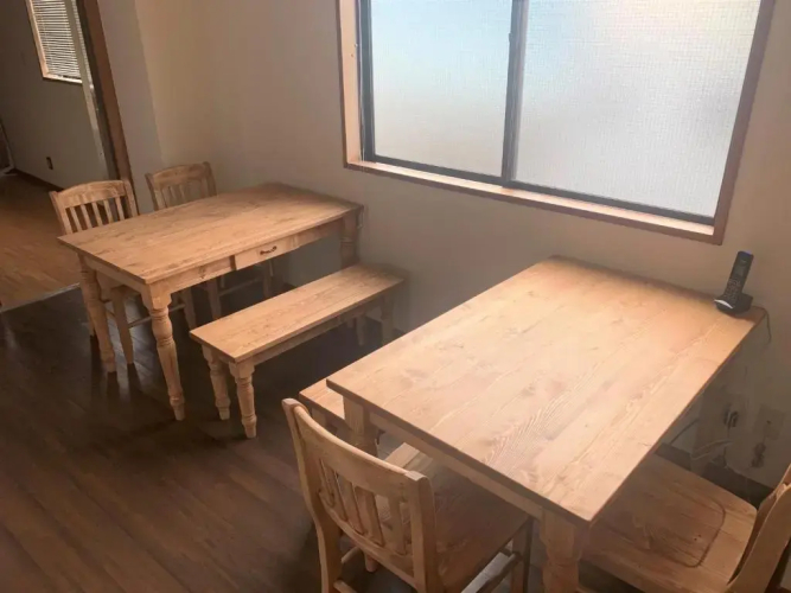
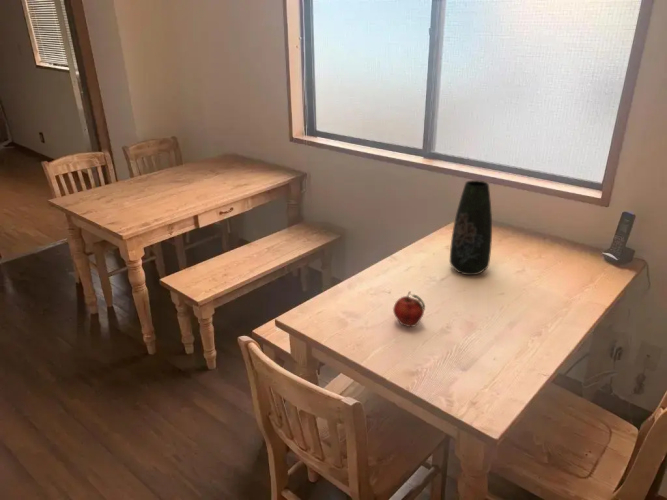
+ vase [449,179,493,276]
+ fruit [392,290,426,328]
